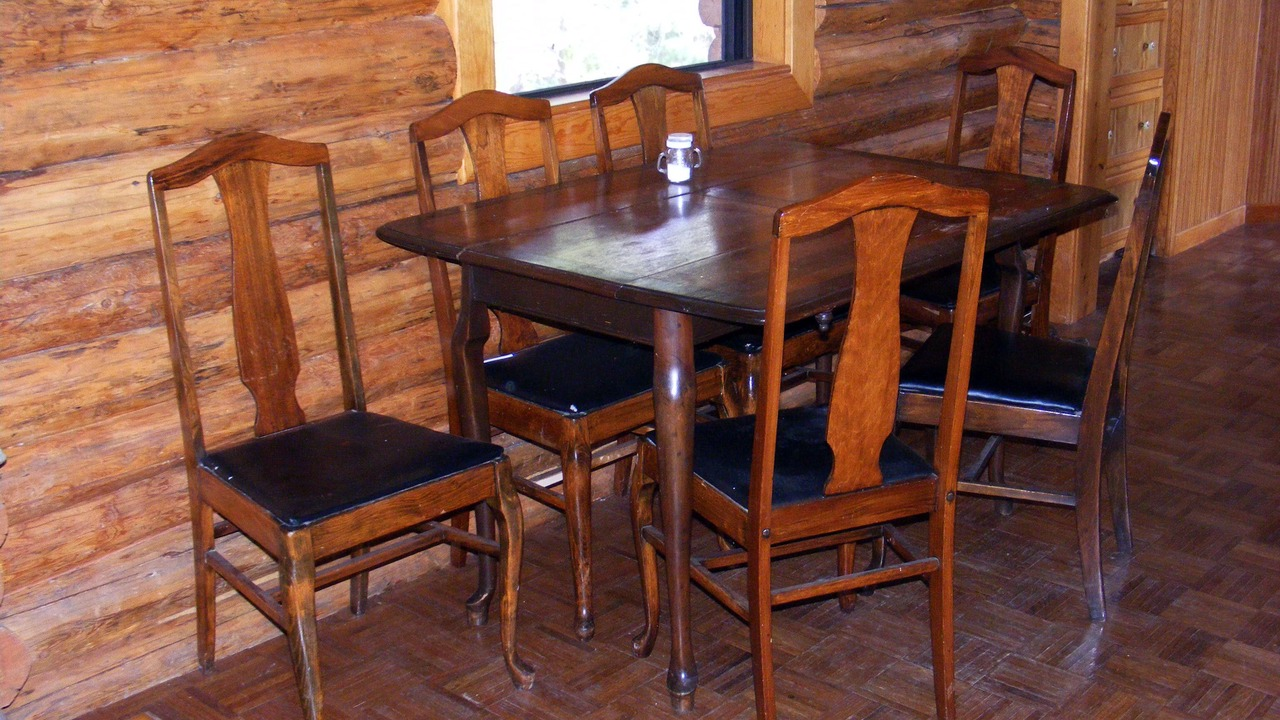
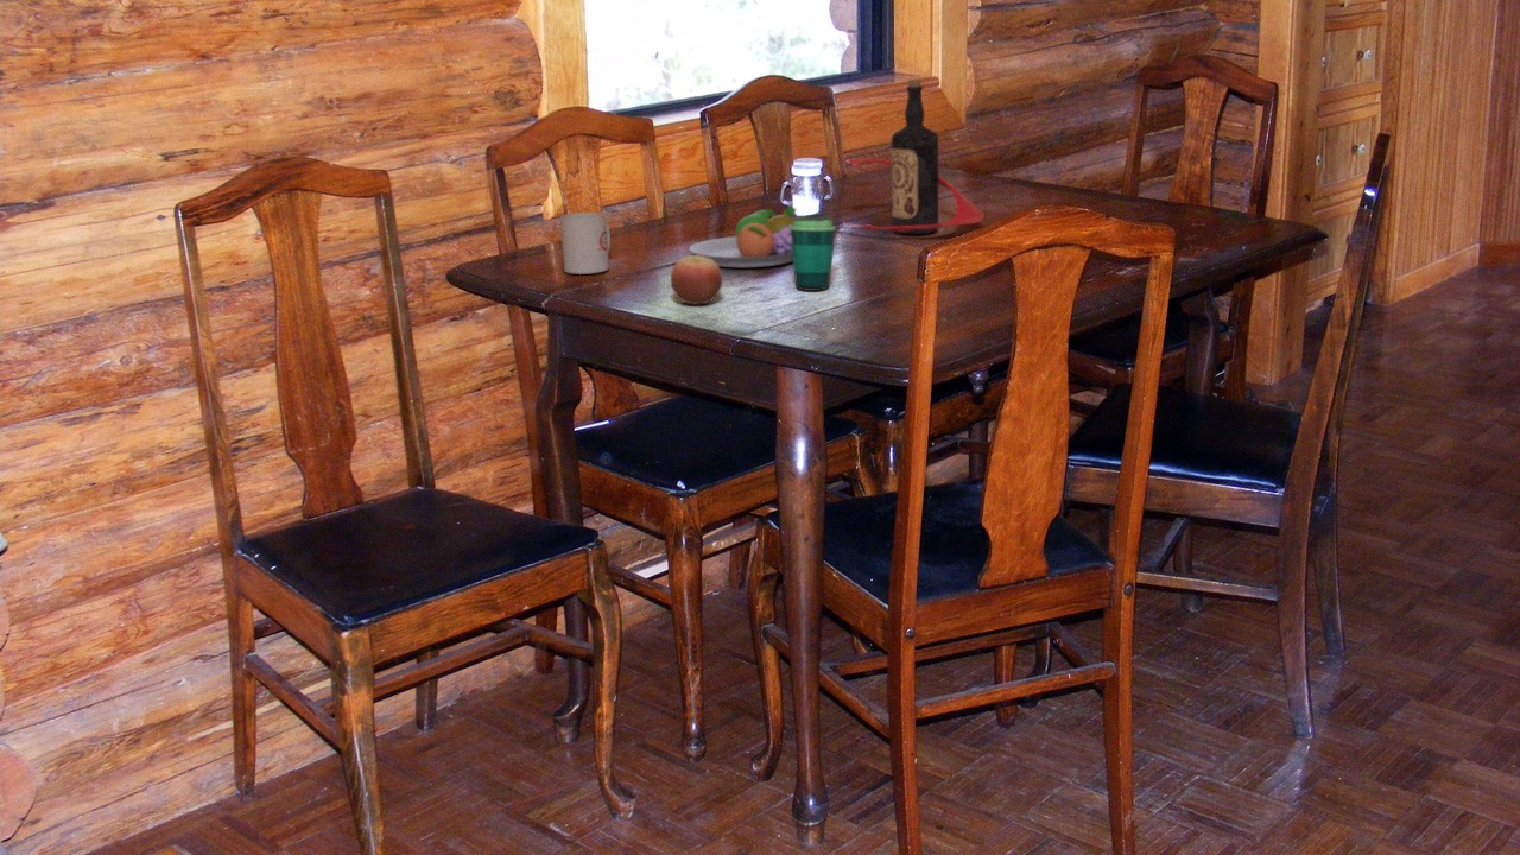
+ mug [559,211,612,276]
+ cup [790,214,837,292]
+ bottle [841,78,986,235]
+ fruit bowl [688,205,797,268]
+ apple [670,254,723,306]
